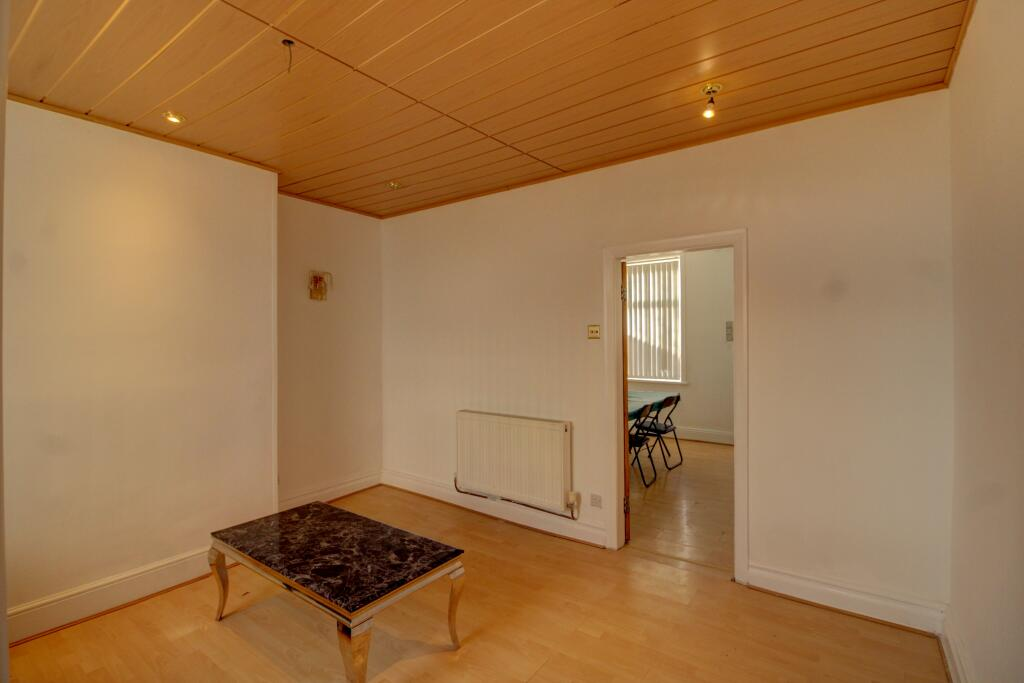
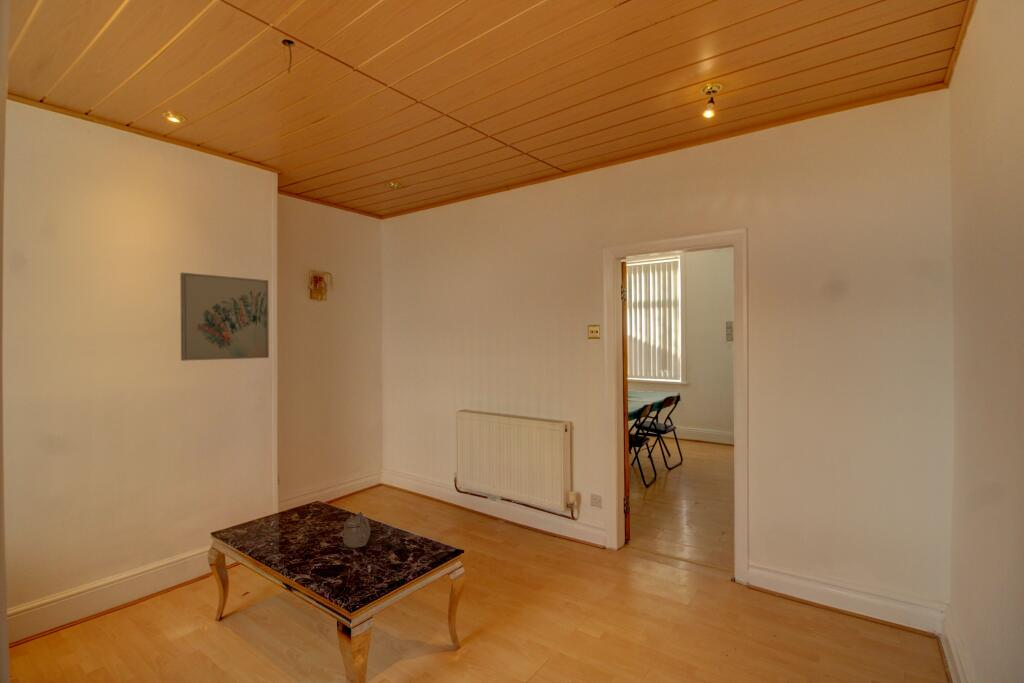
+ wall art [179,272,270,362]
+ teapot [342,511,371,549]
